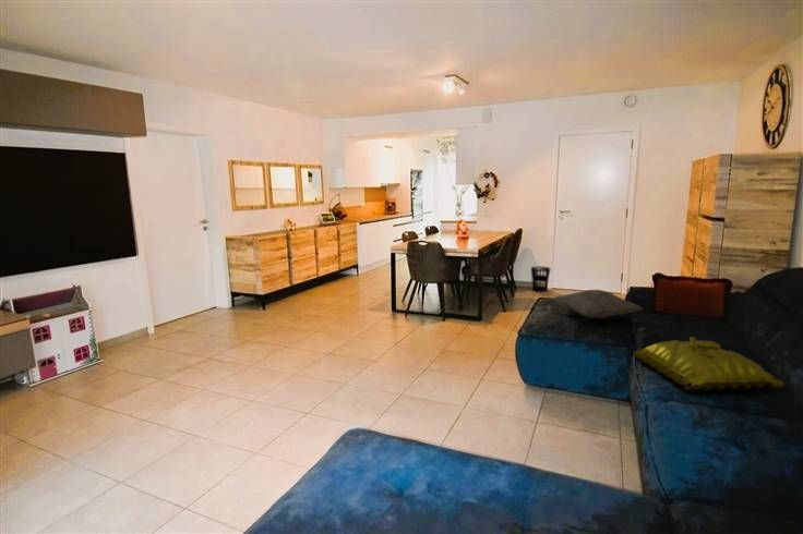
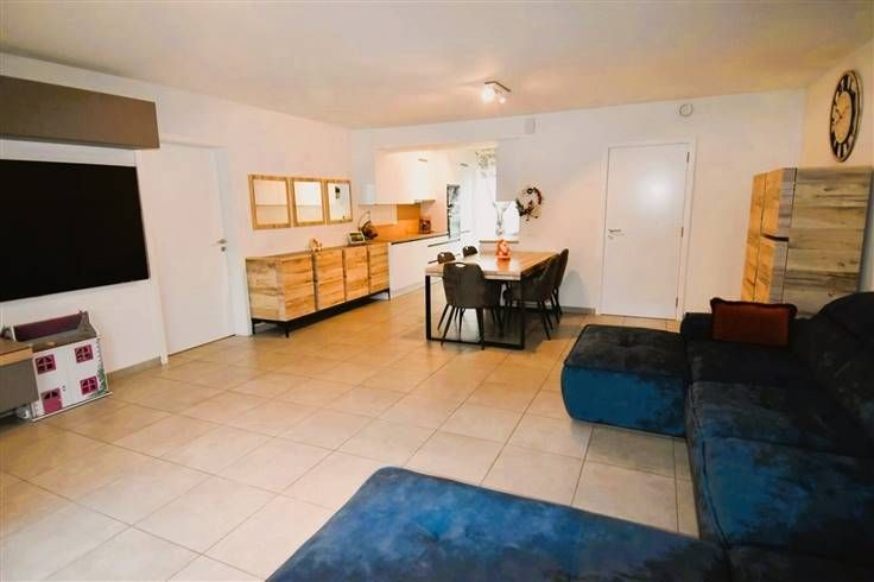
- decorative pillow [551,289,644,320]
- wastebasket [530,265,552,292]
- cushion [632,336,786,393]
